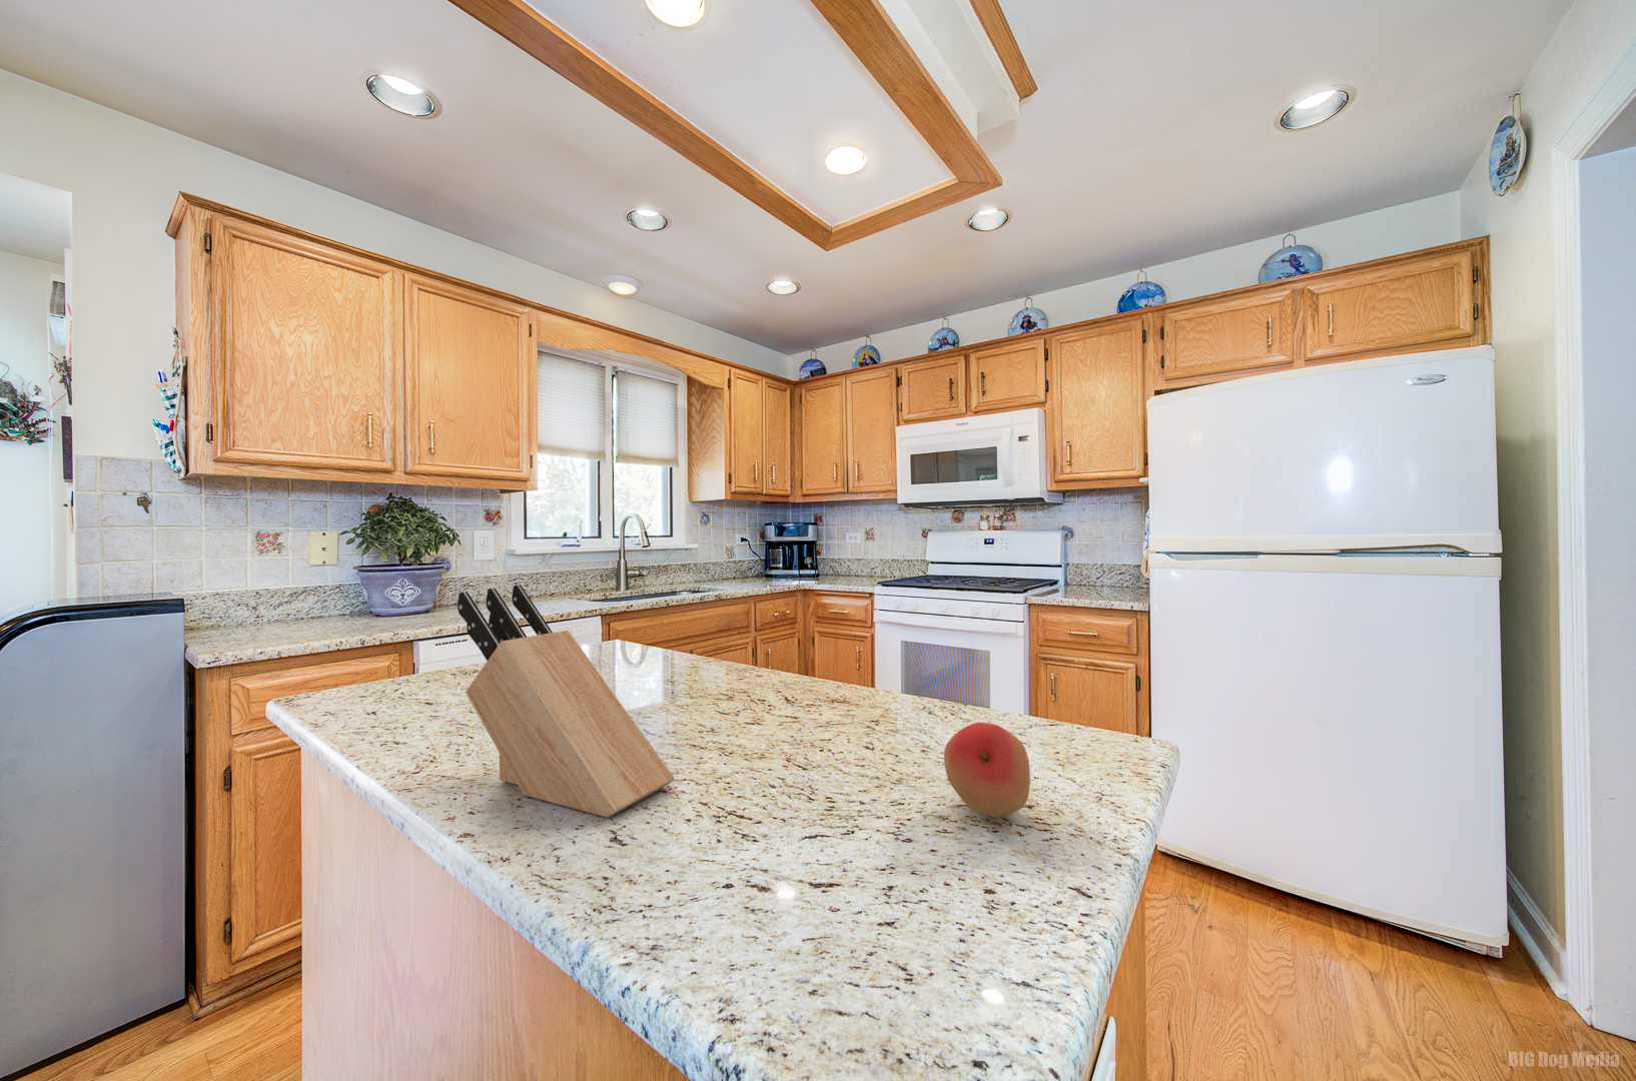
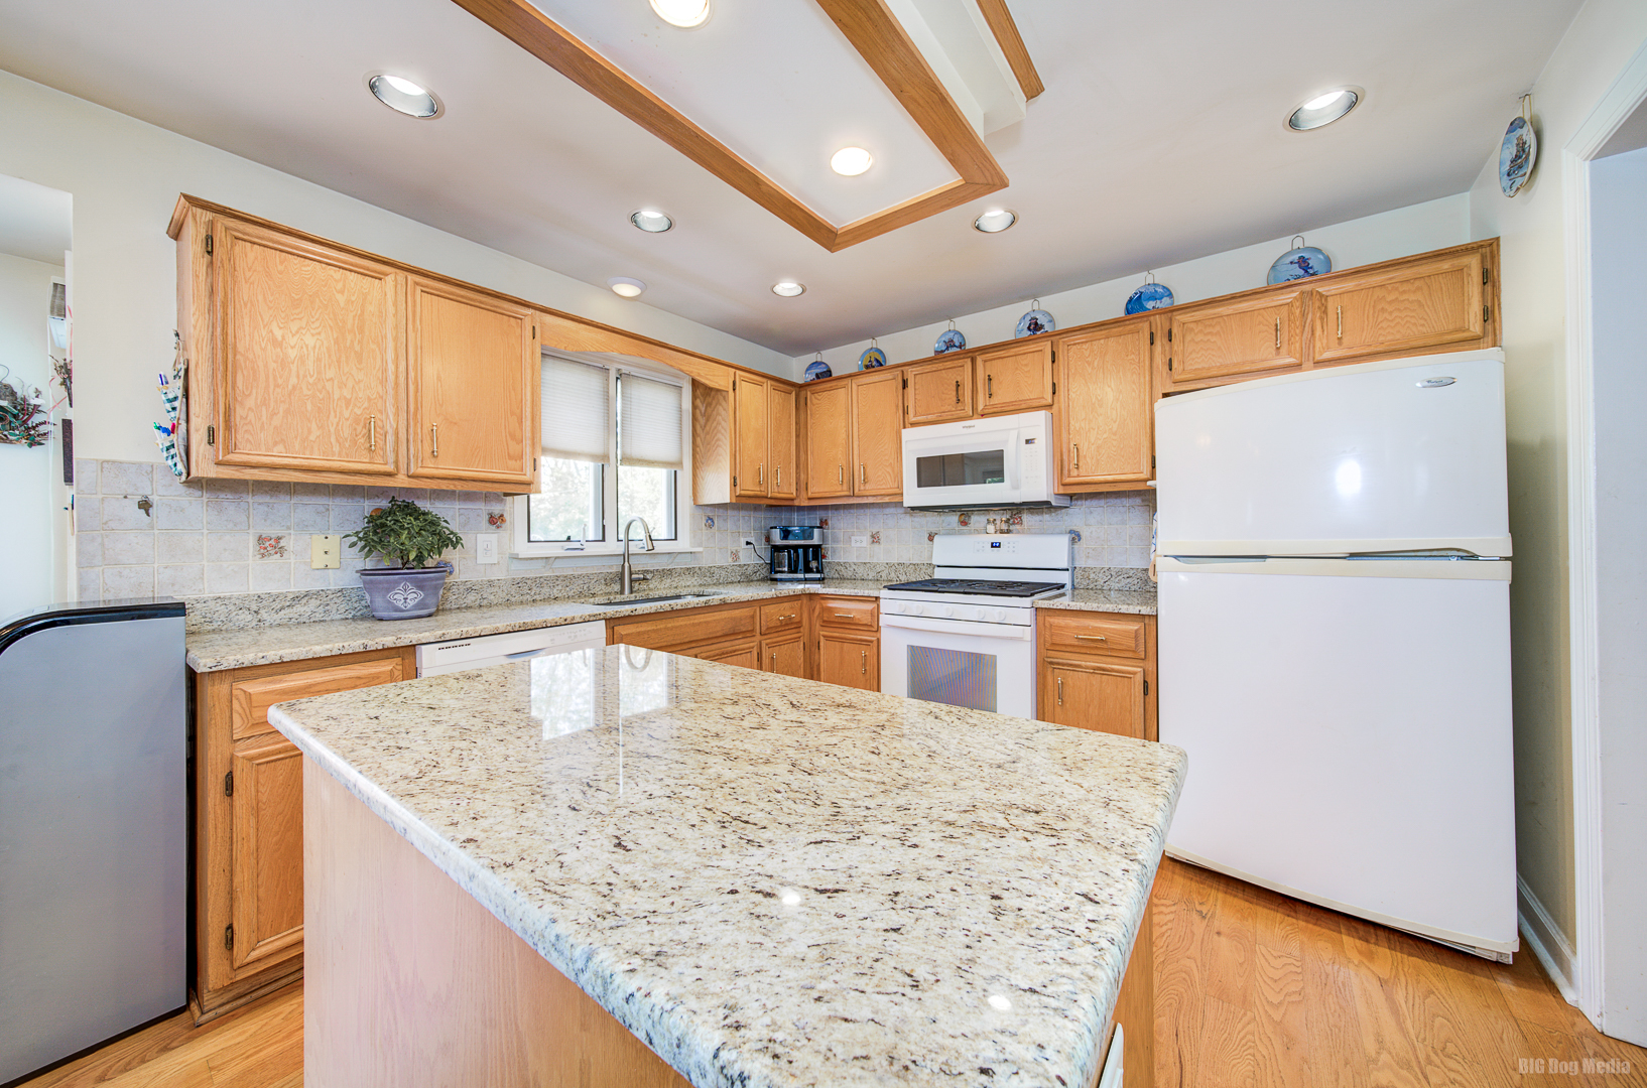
- knife block [456,584,674,819]
- fruit [943,721,1032,819]
